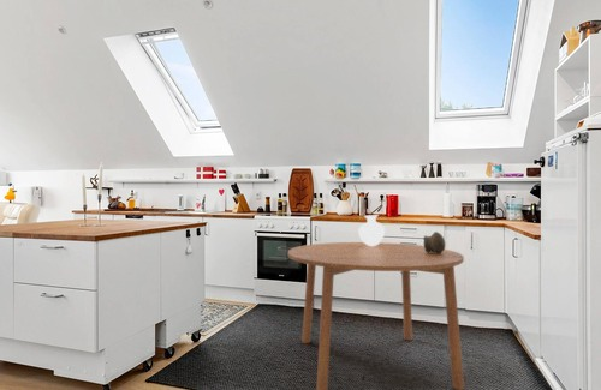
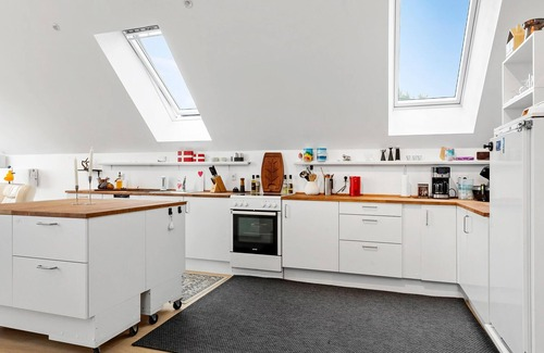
- dining table [287,241,465,390]
- pottery [422,230,446,253]
- pottery [358,214,386,246]
